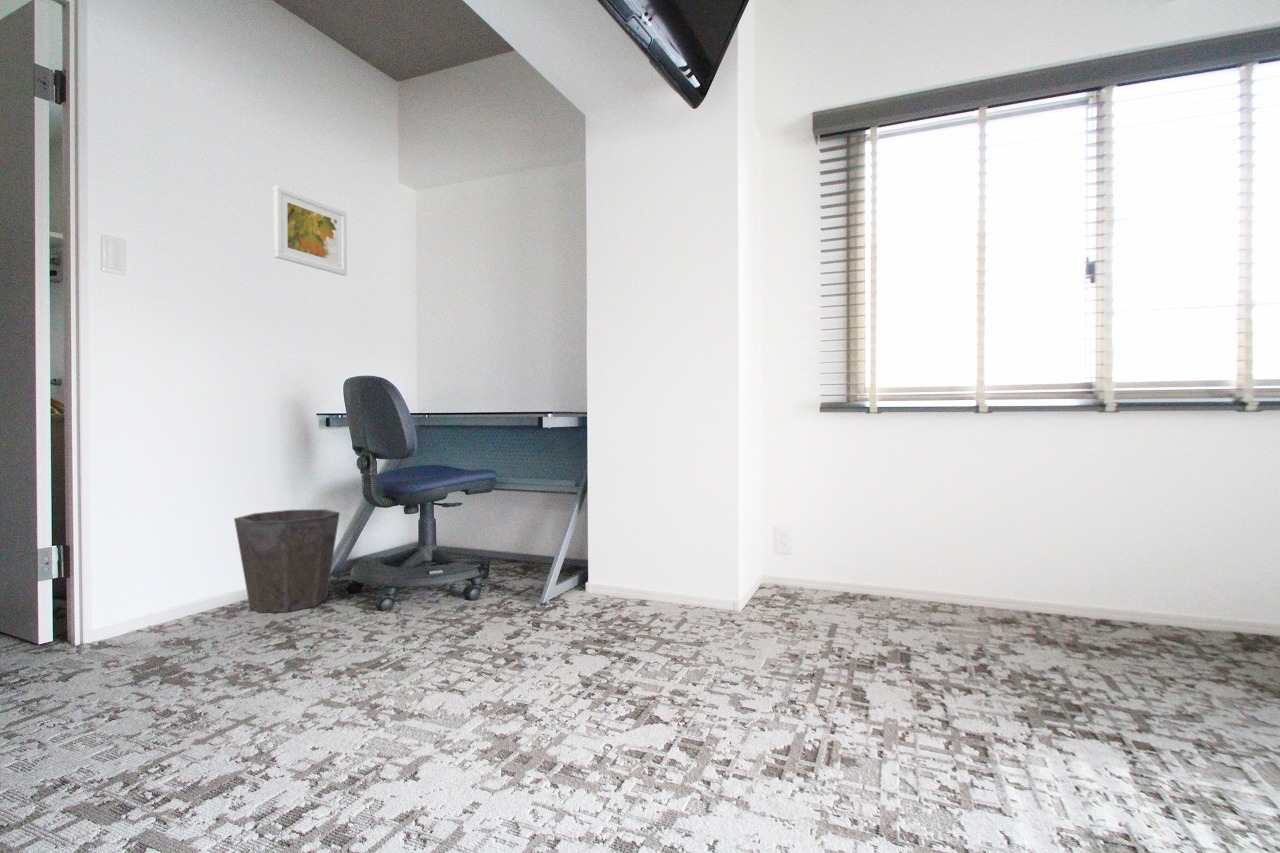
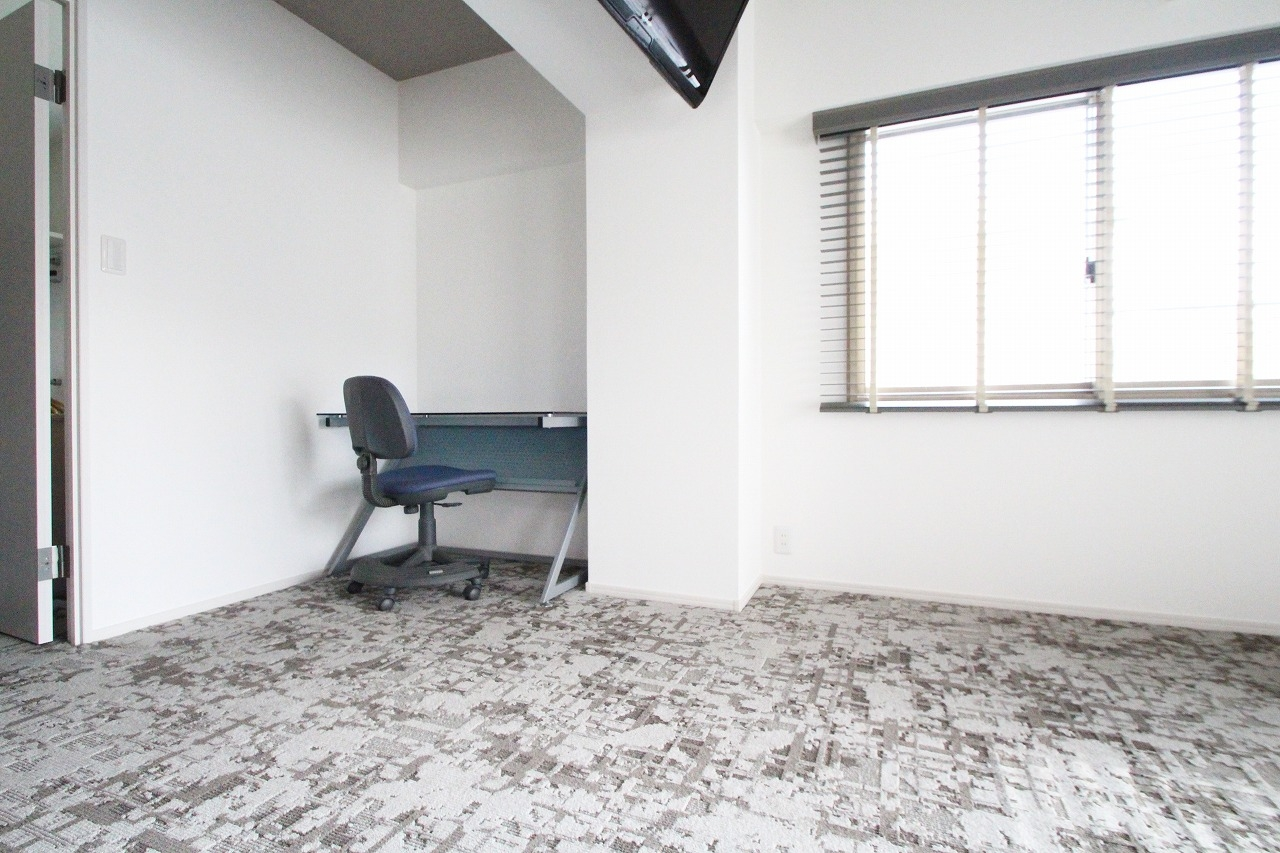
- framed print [273,185,348,277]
- waste bin [233,508,341,614]
